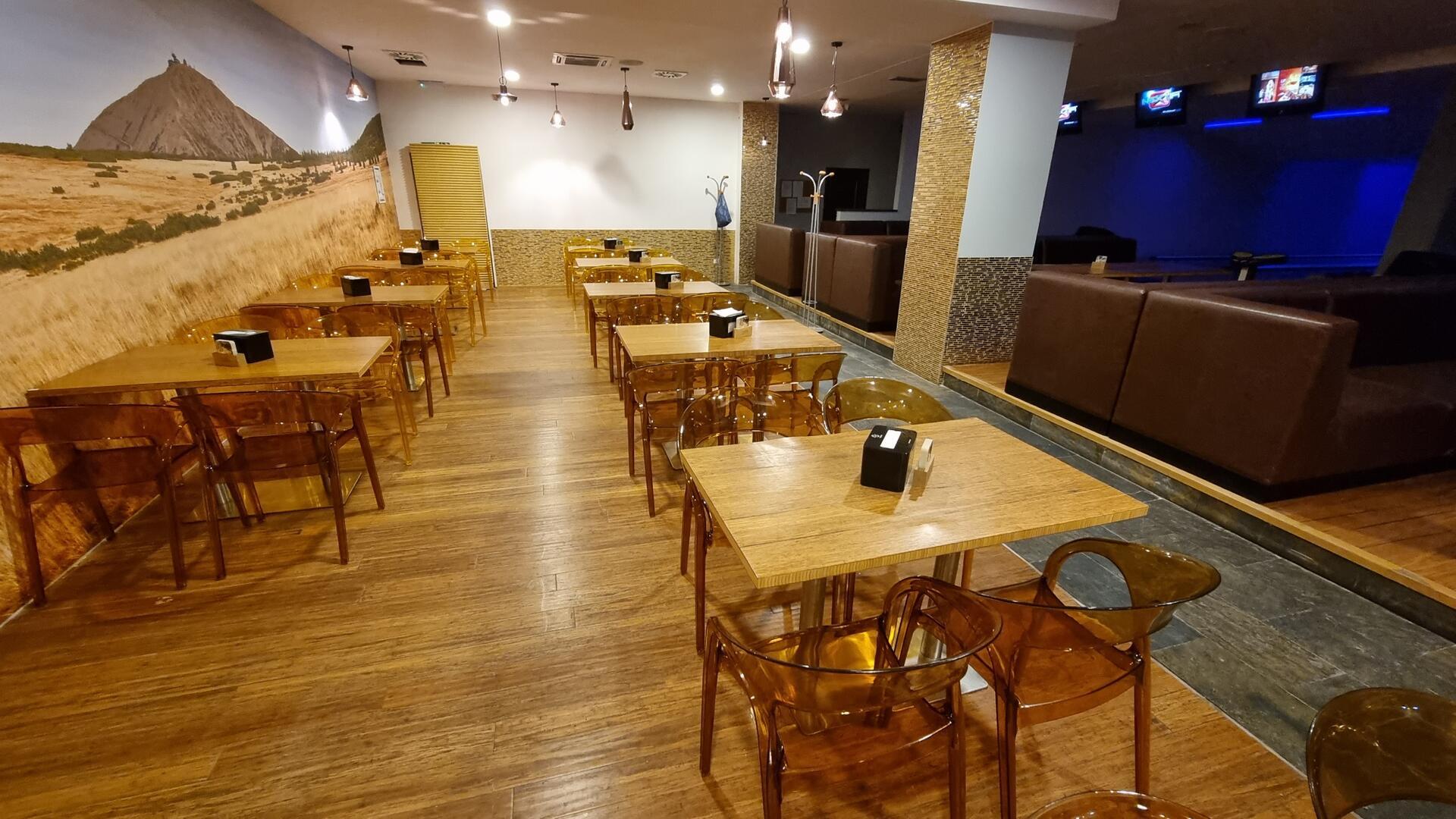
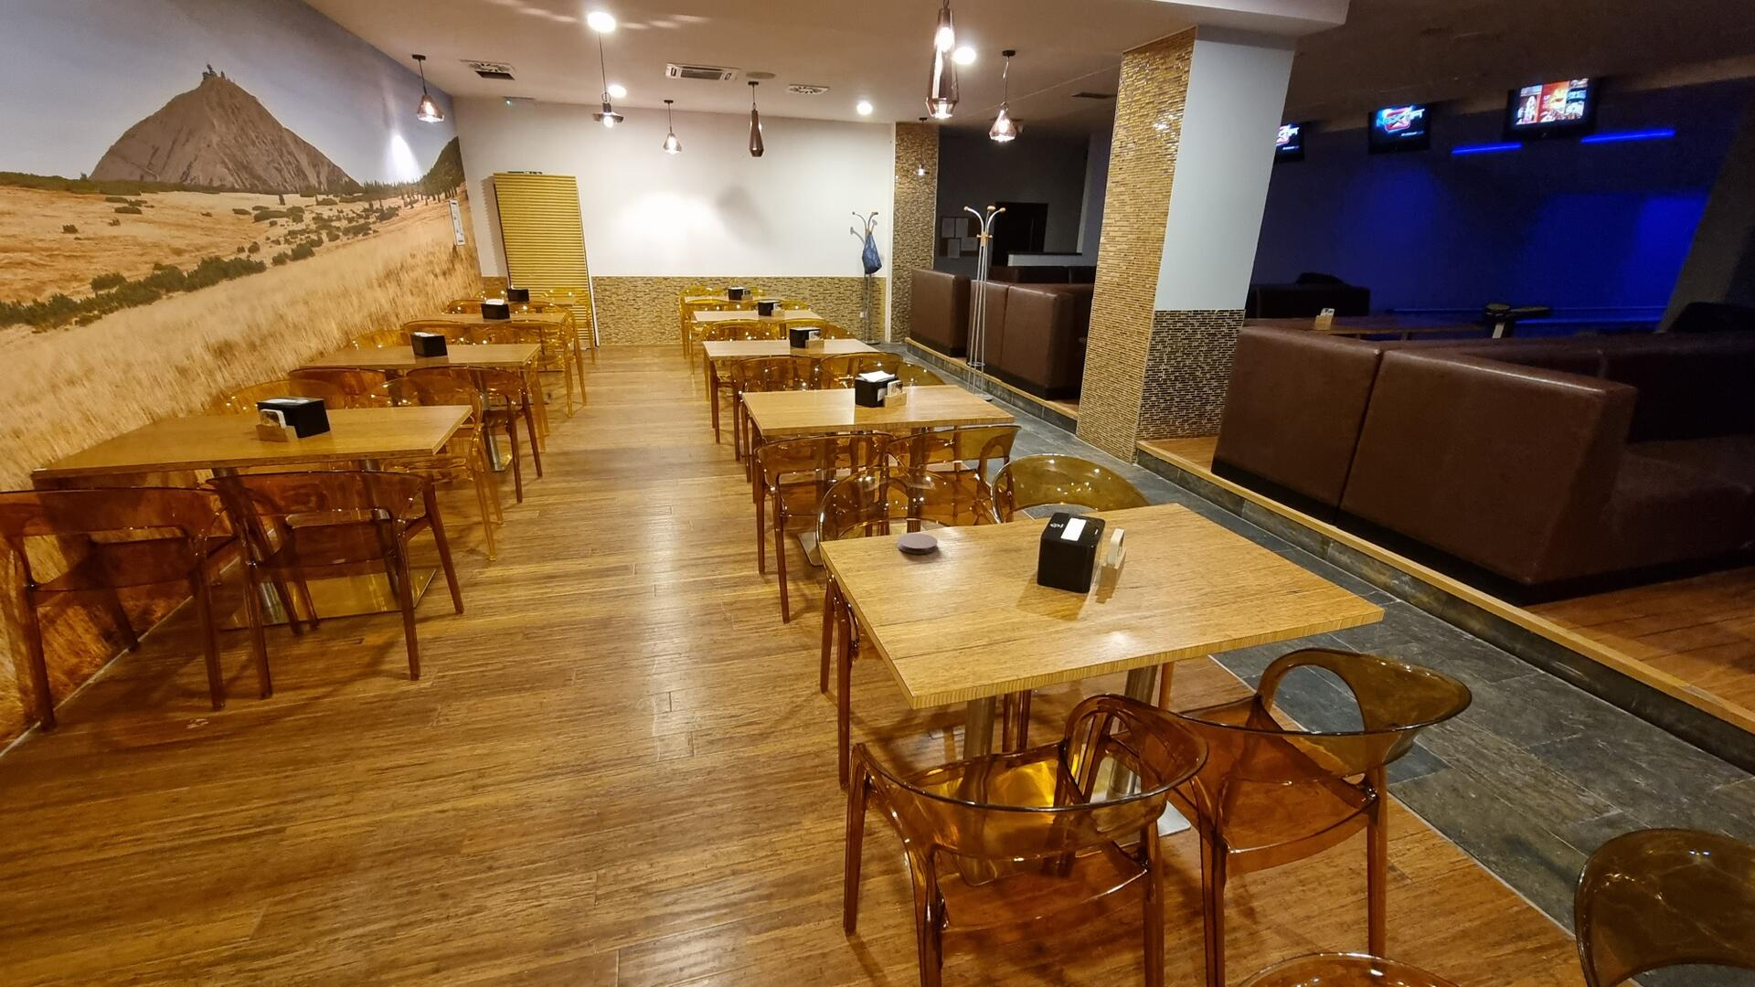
+ coaster [897,533,939,554]
